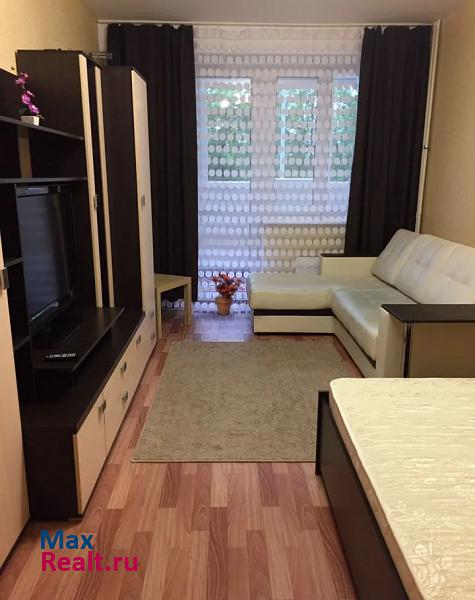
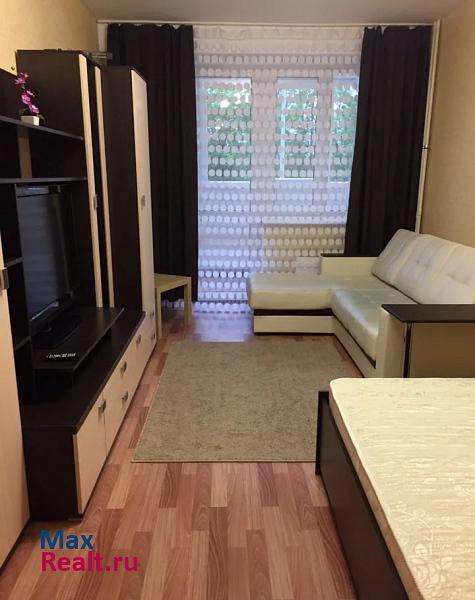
- potted plant [207,272,246,316]
